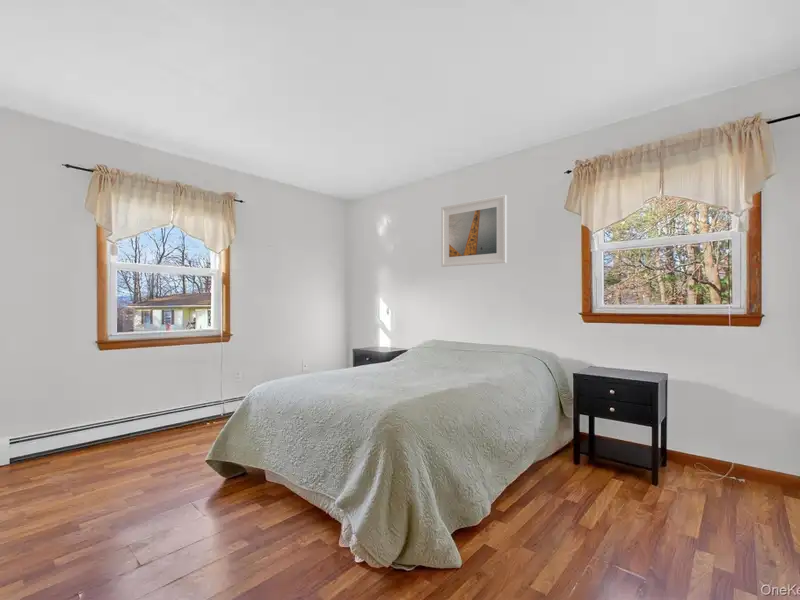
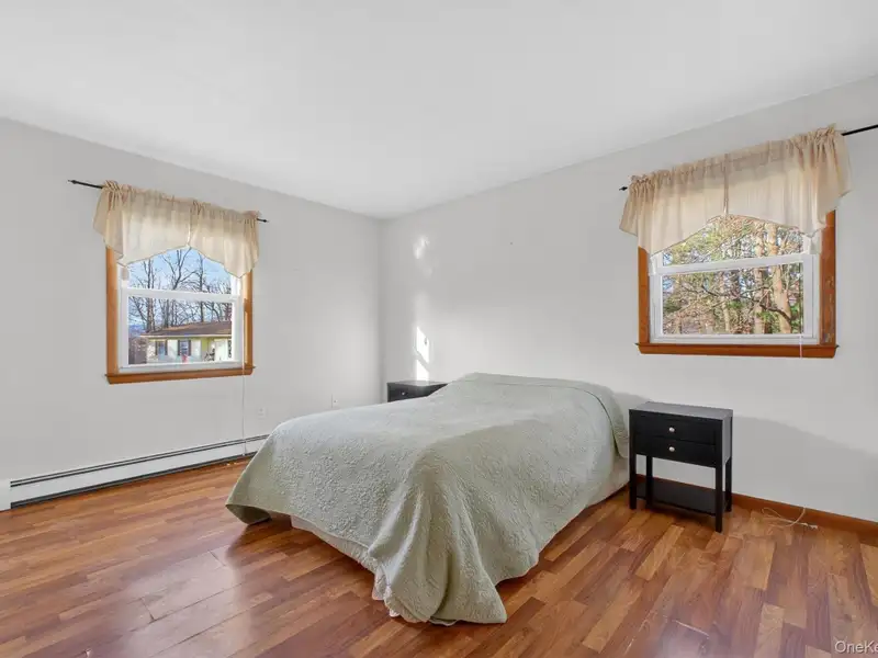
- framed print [440,194,508,268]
